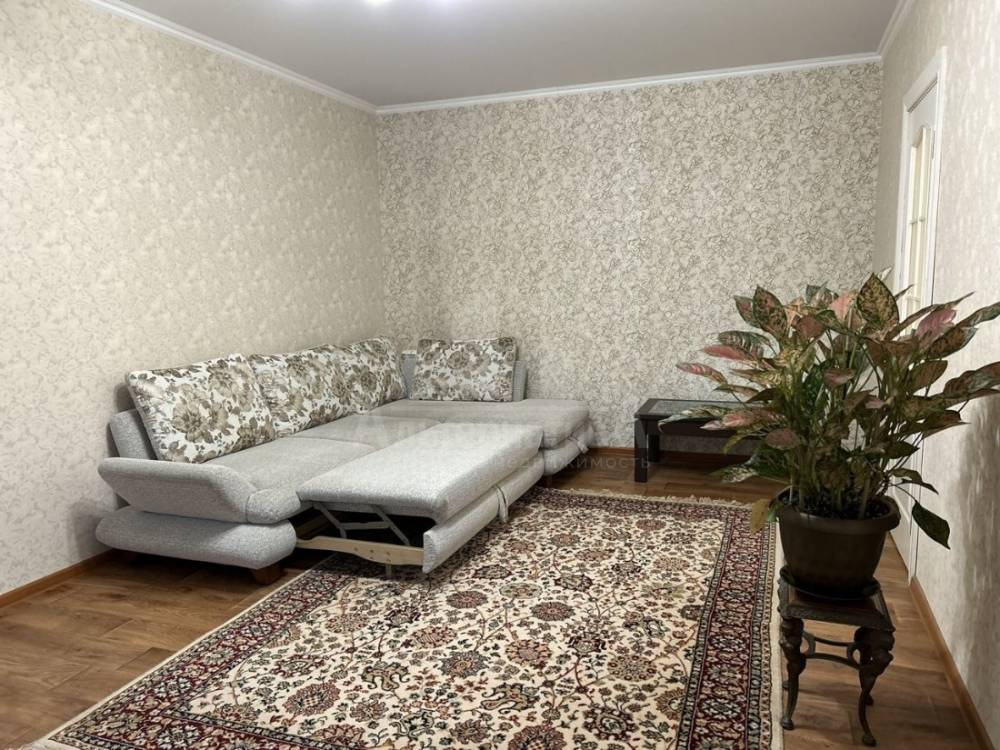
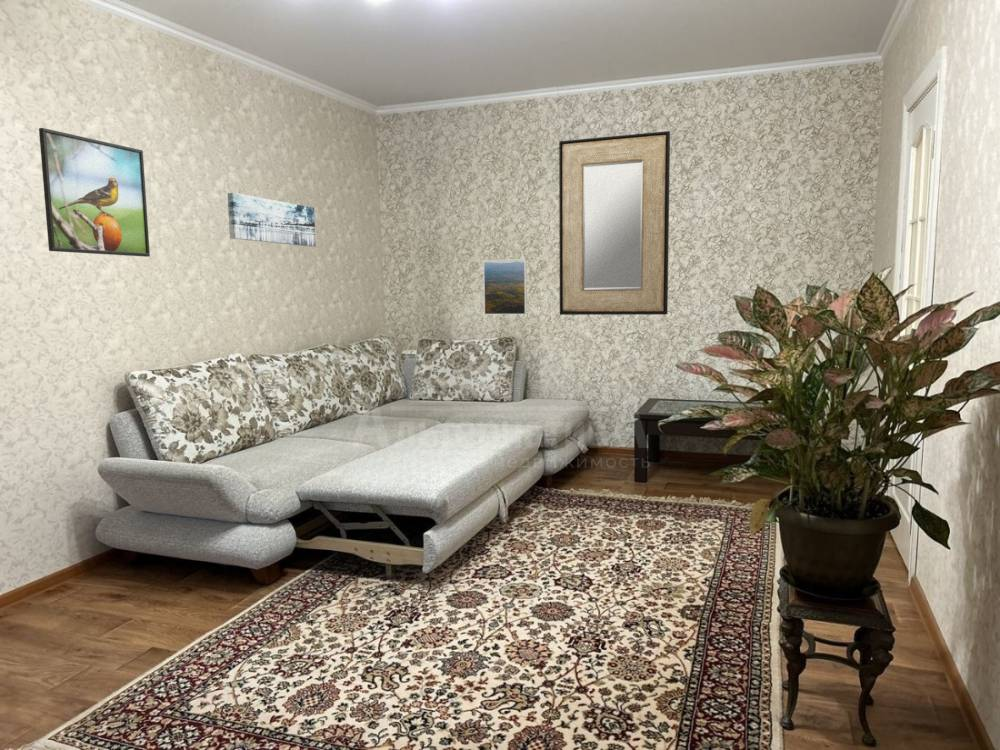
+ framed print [483,258,528,315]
+ home mirror [558,130,671,316]
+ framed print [38,127,151,258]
+ wall art [226,192,317,247]
